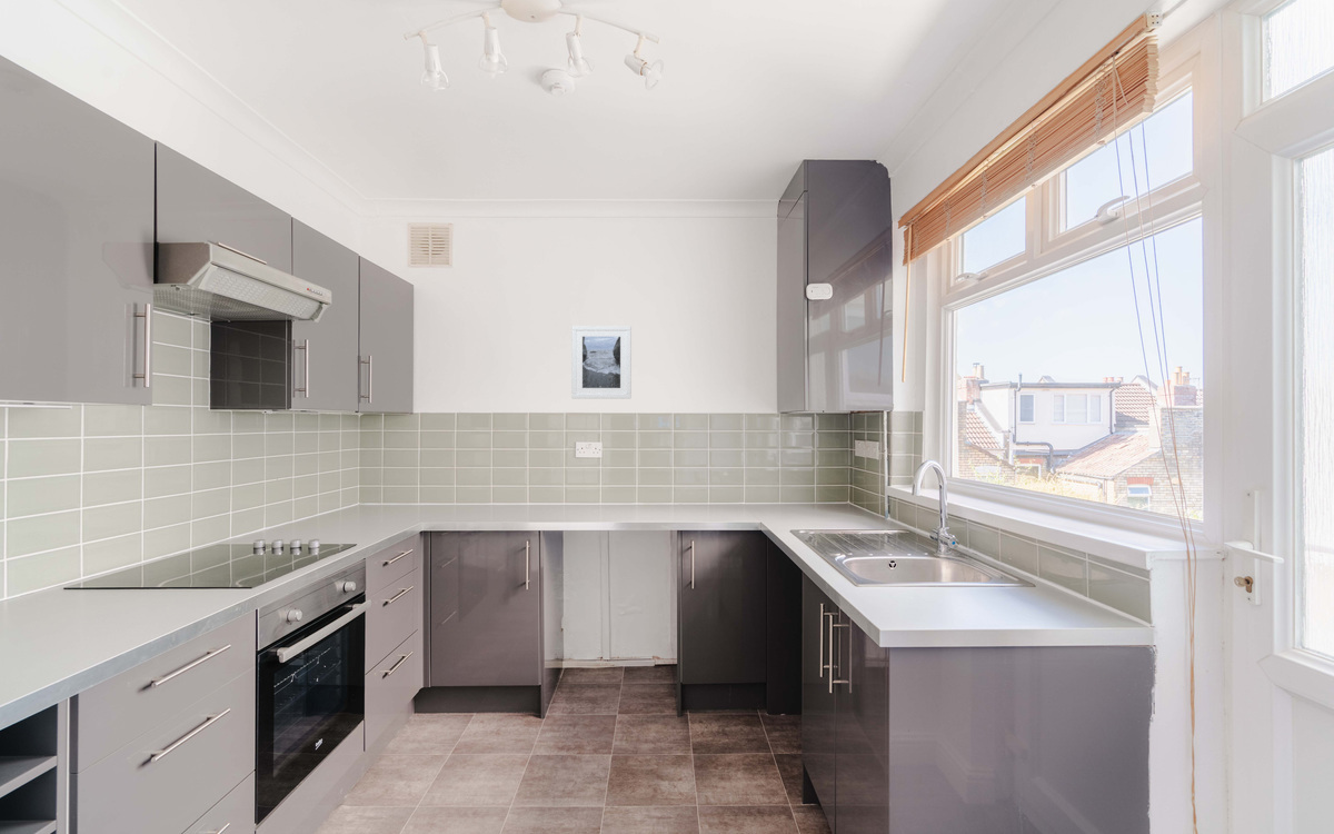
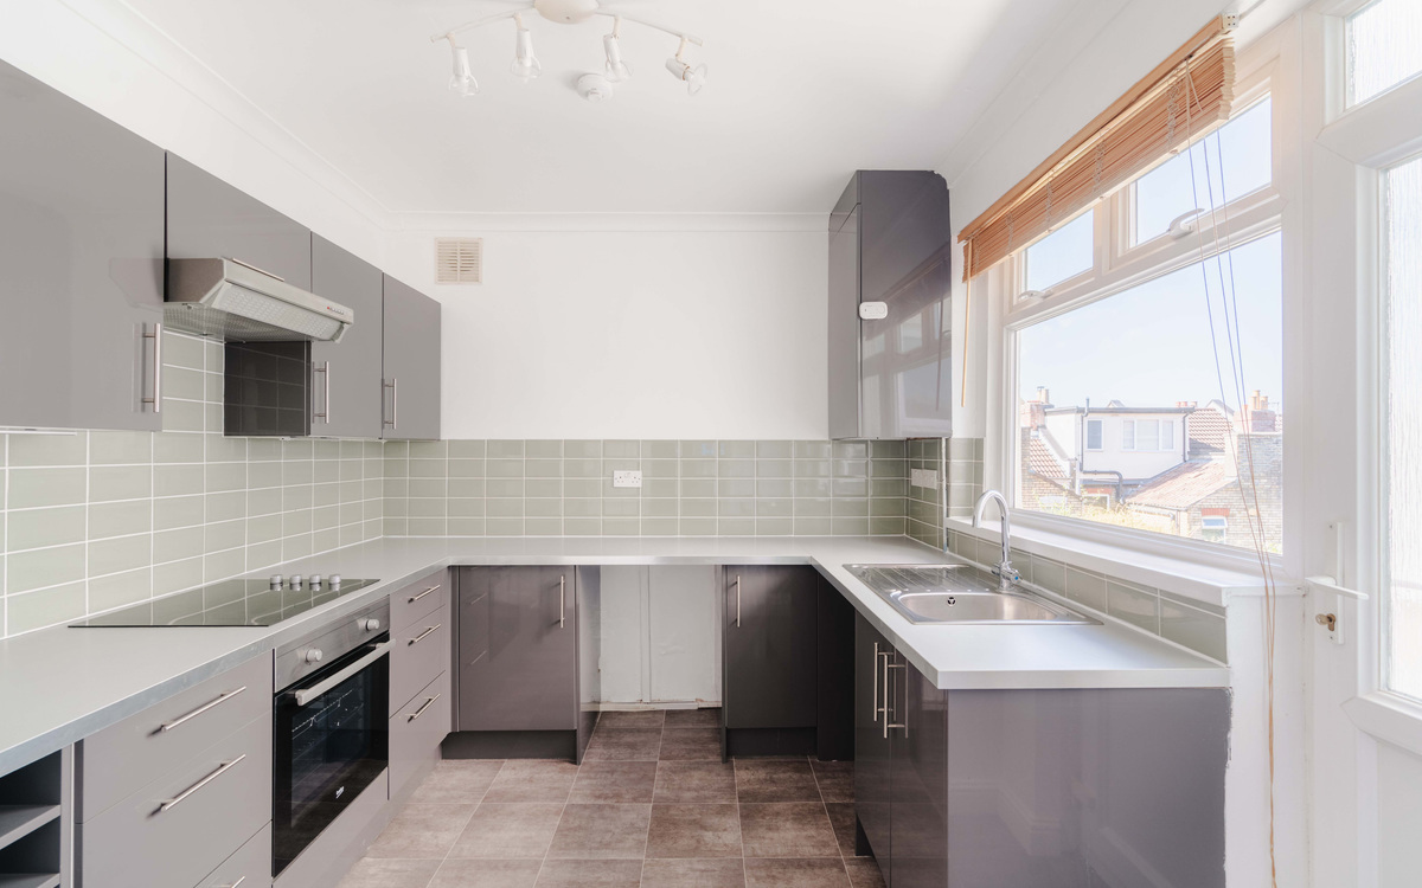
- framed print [570,325,633,399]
